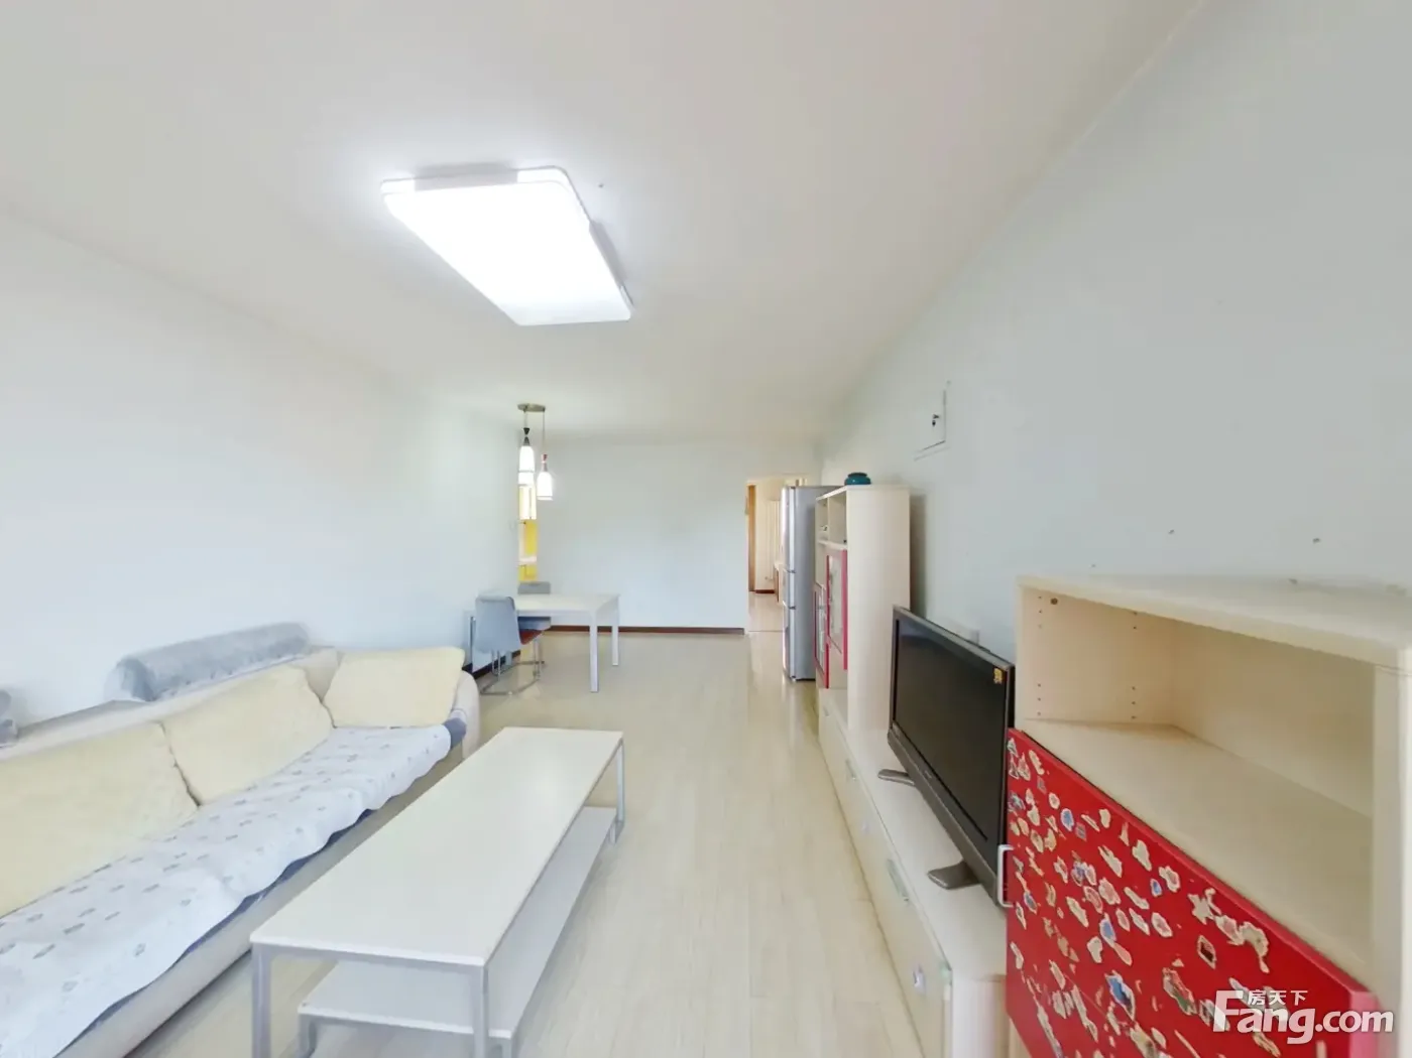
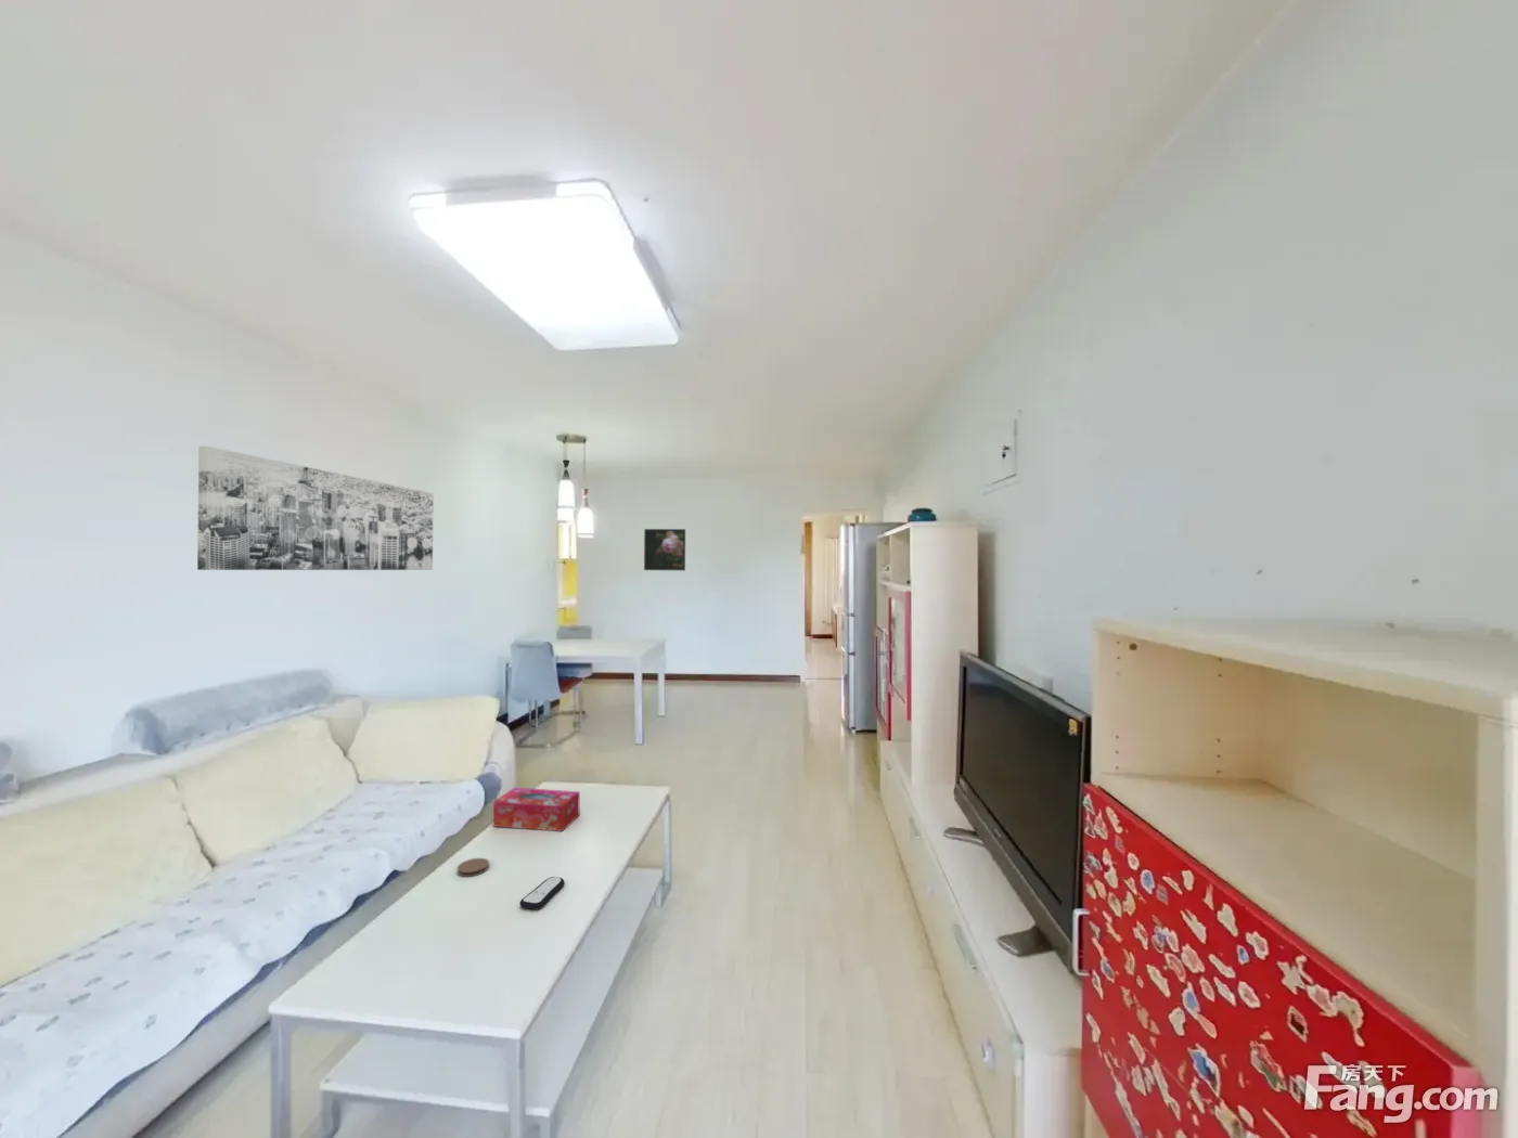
+ wall art [196,446,435,571]
+ tissue box [492,787,581,832]
+ coaster [457,857,490,877]
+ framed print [643,528,686,573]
+ remote control [519,876,567,911]
